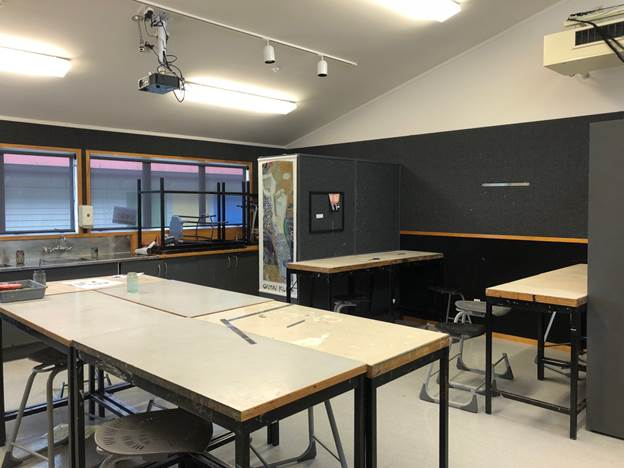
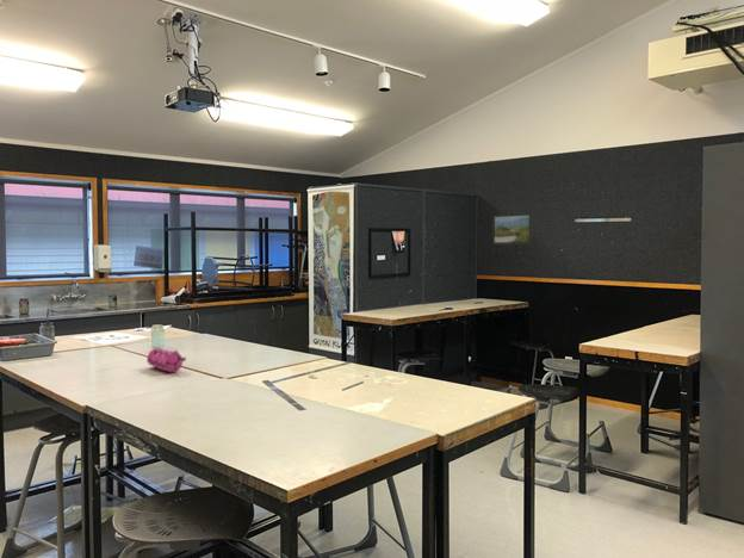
+ pencil case [145,346,187,373]
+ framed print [491,212,533,246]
